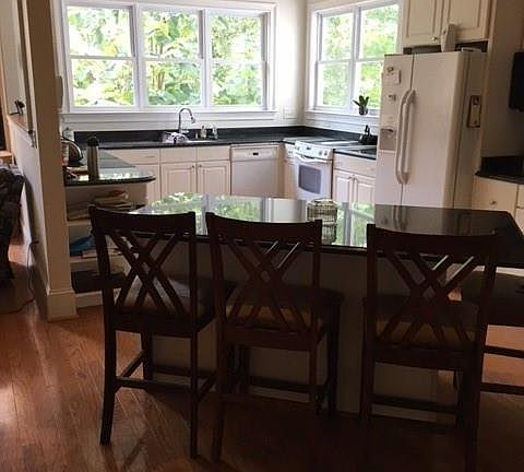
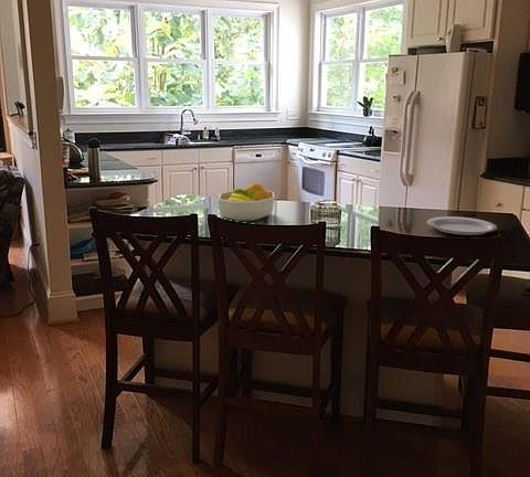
+ fruit bowl [216,181,276,222]
+ plate [426,215,498,236]
